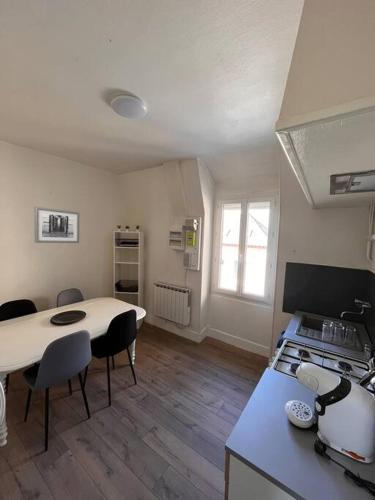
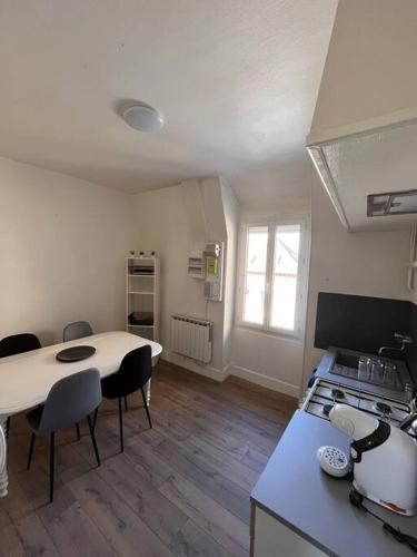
- wall art [34,206,80,244]
